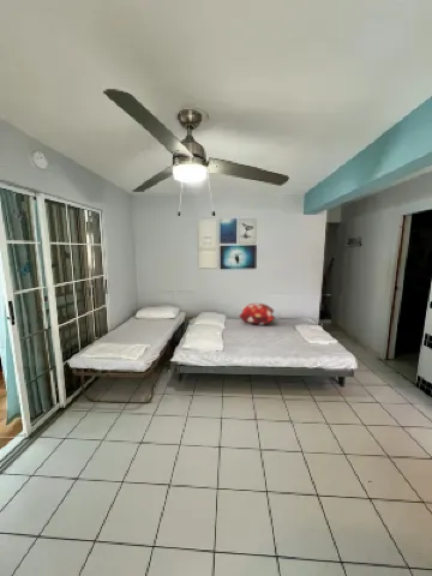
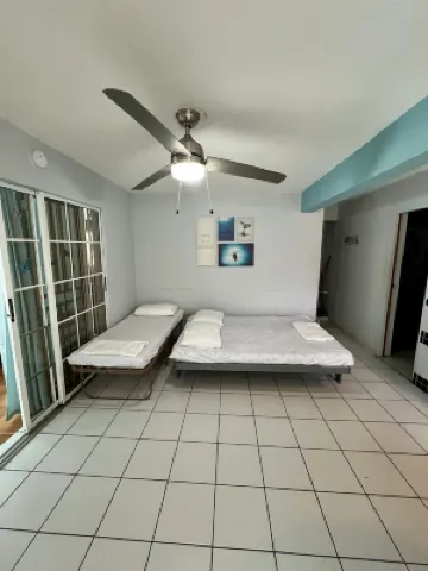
- decorative pillow [238,302,276,325]
